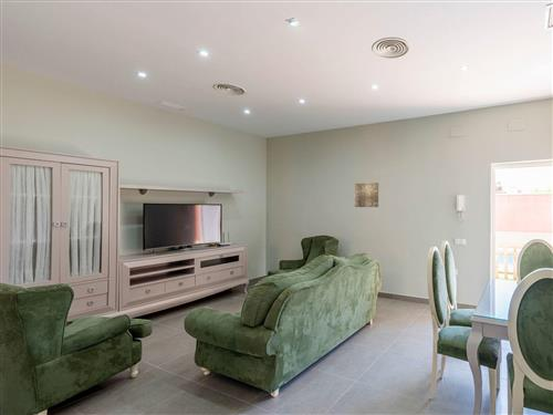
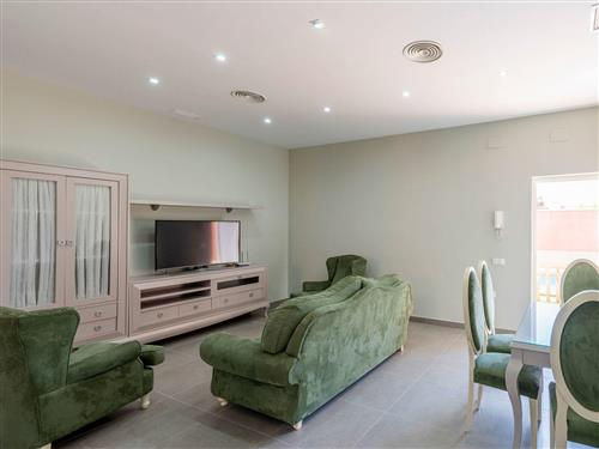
- wall art [354,181,379,208]
